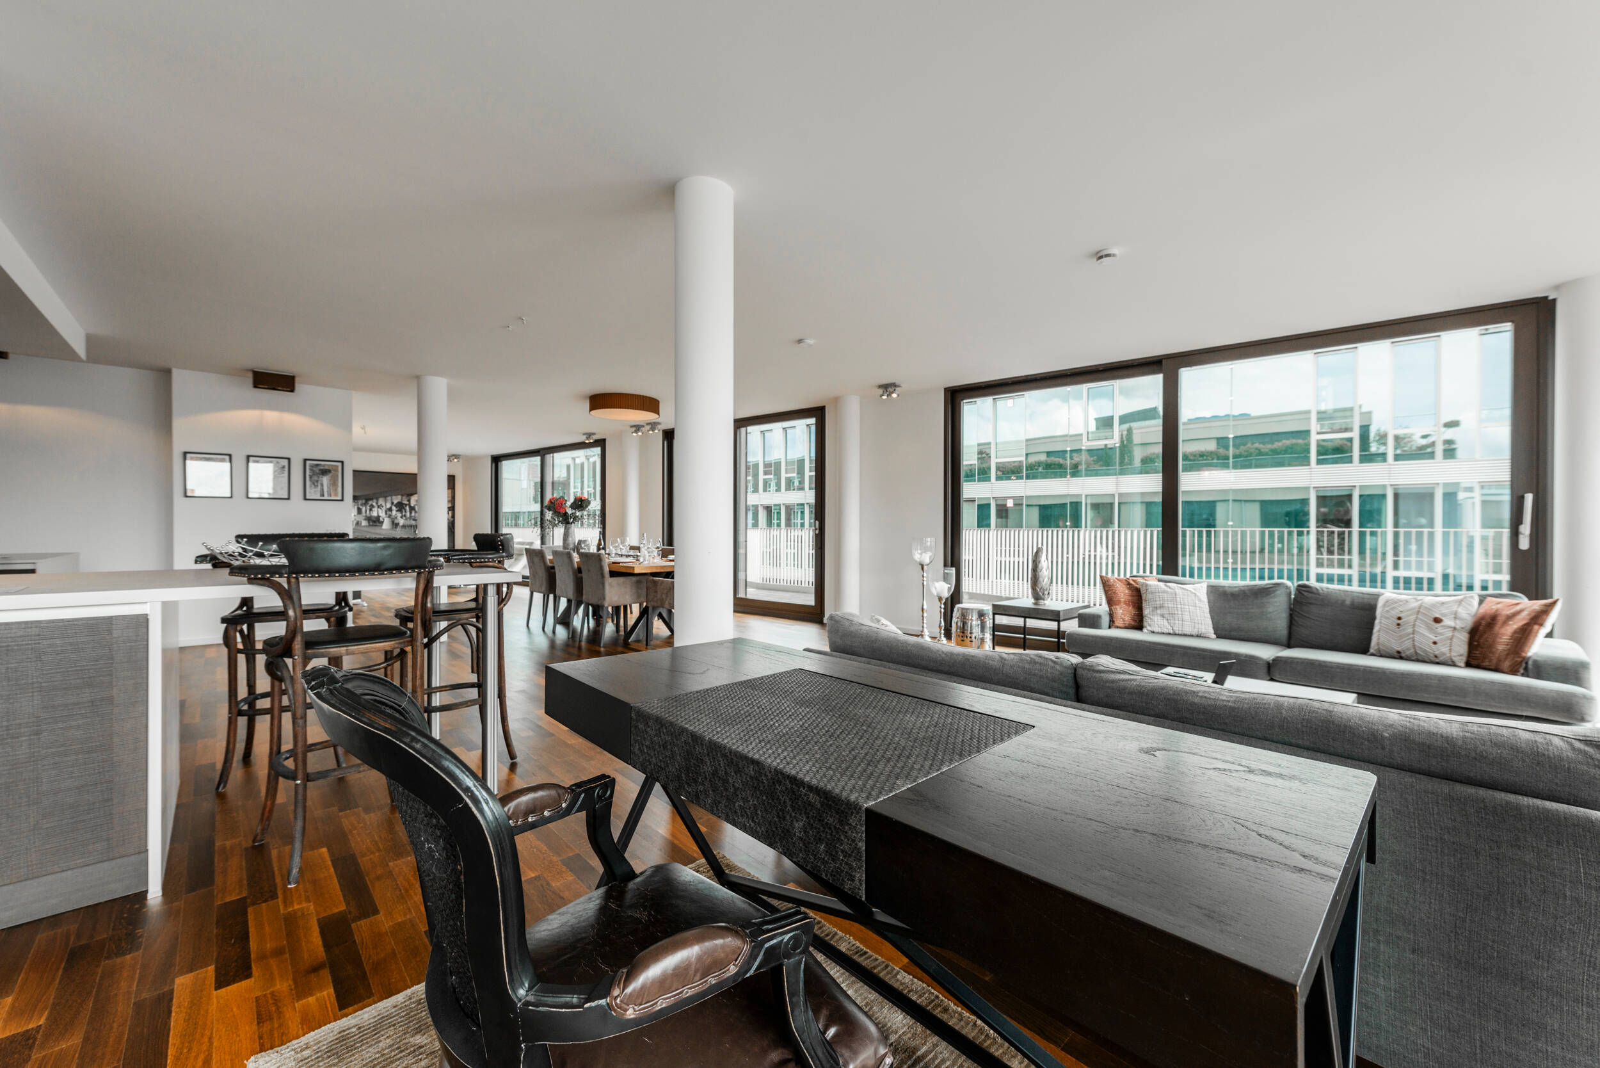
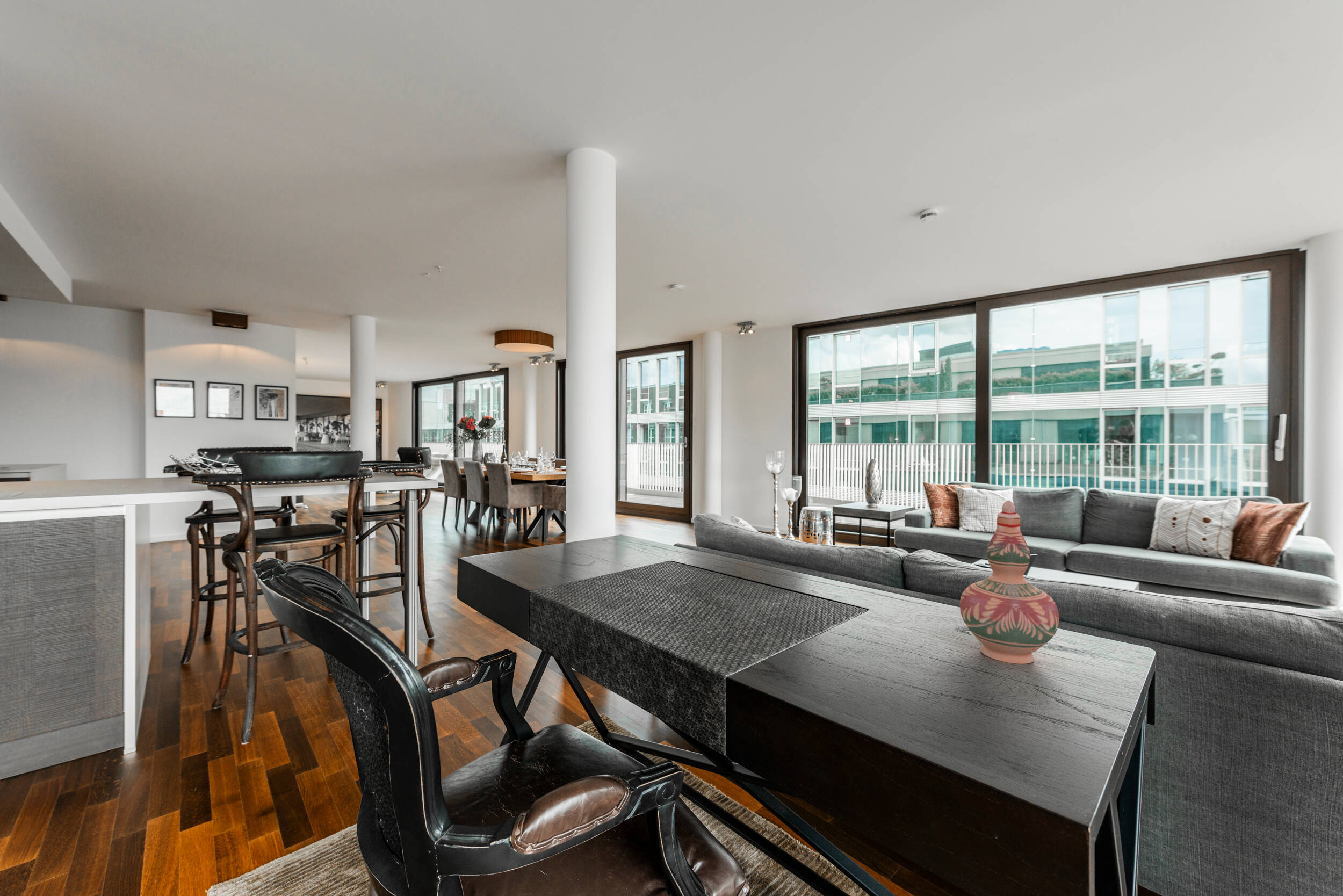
+ decorative vase [959,500,1060,664]
